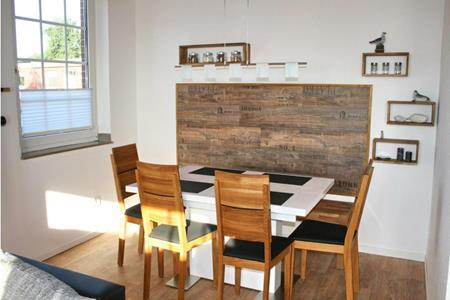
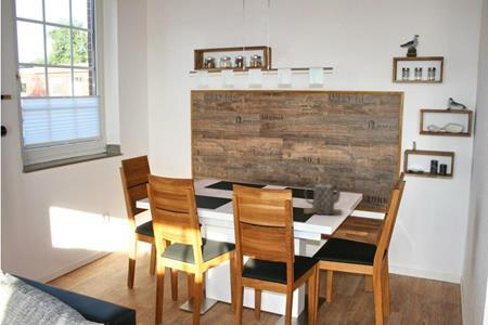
+ teapot [303,179,344,217]
